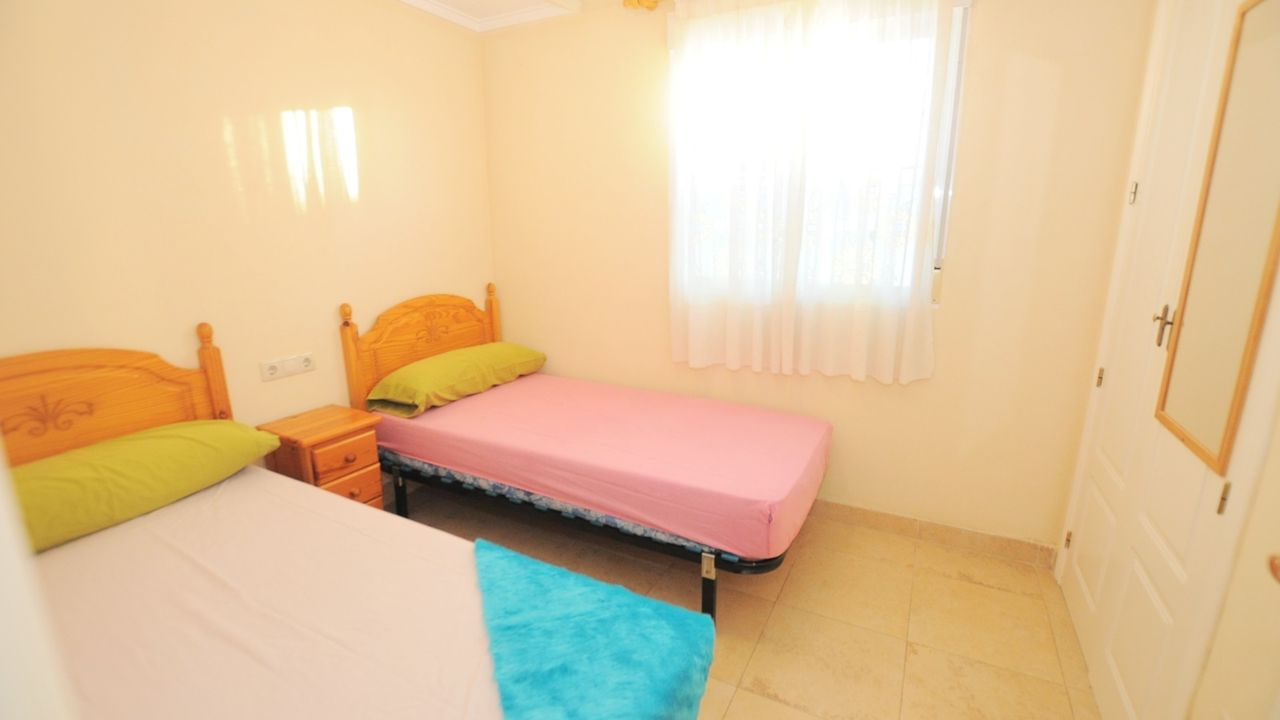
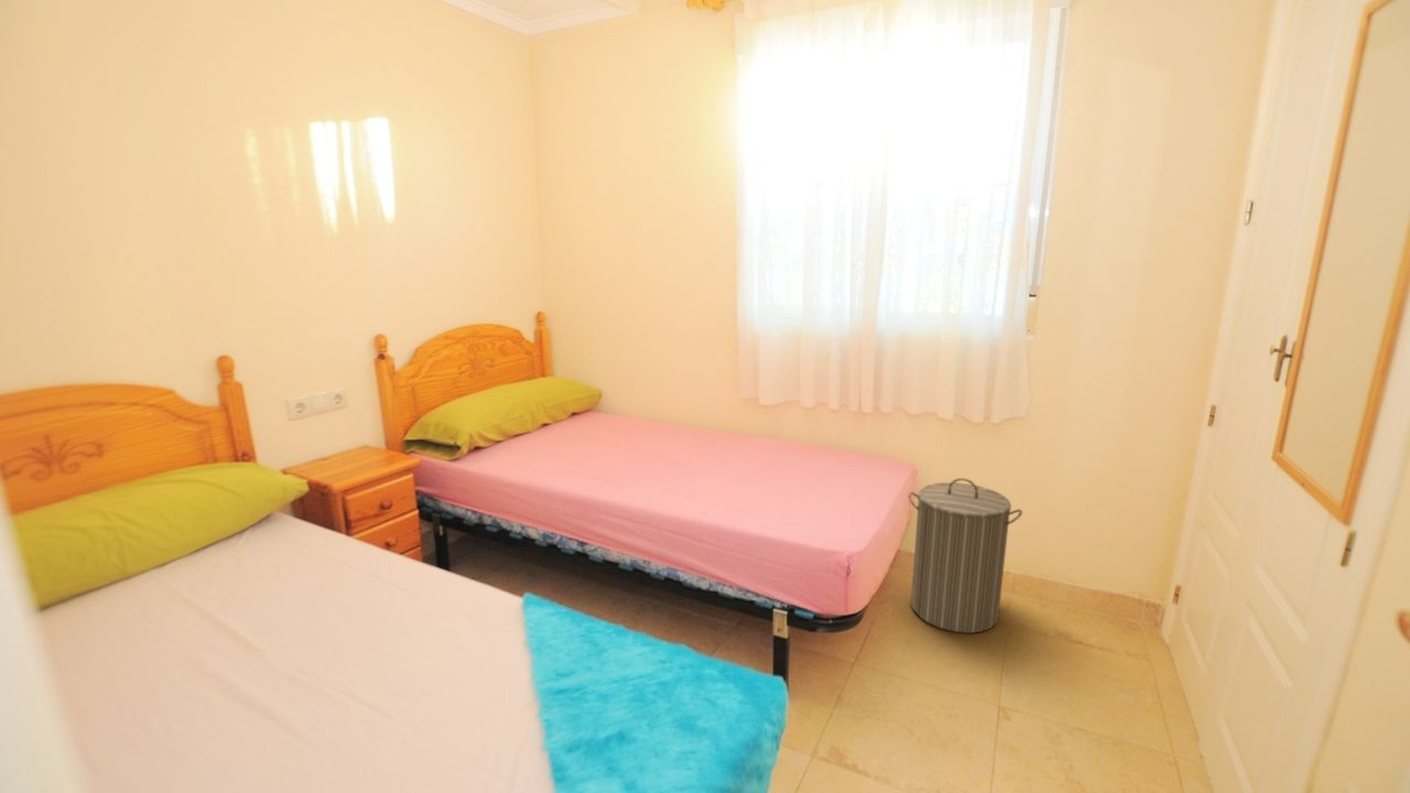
+ laundry hamper [908,477,1023,634]
